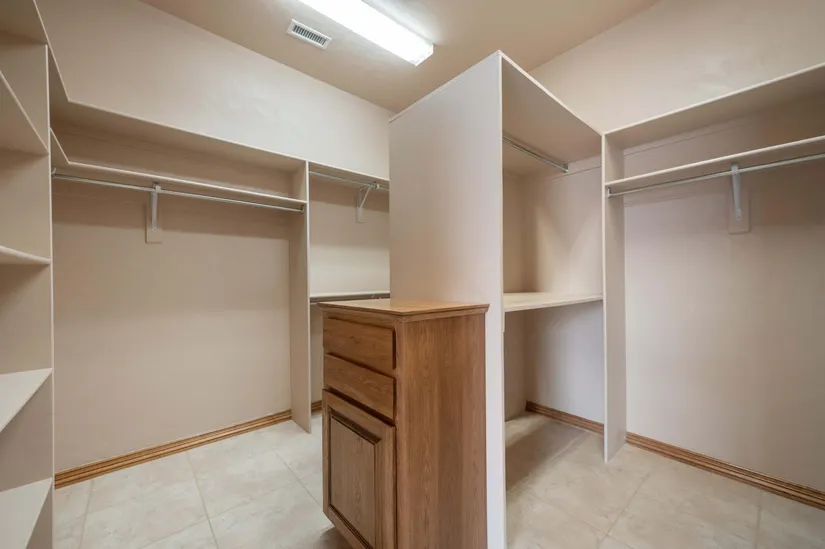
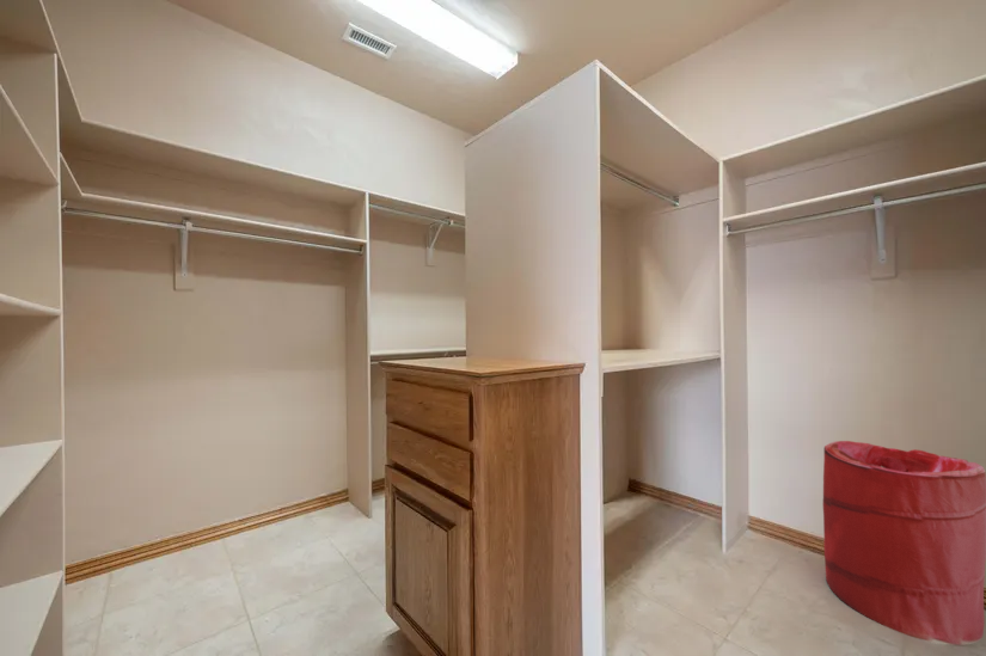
+ laundry hamper [822,440,986,646]
